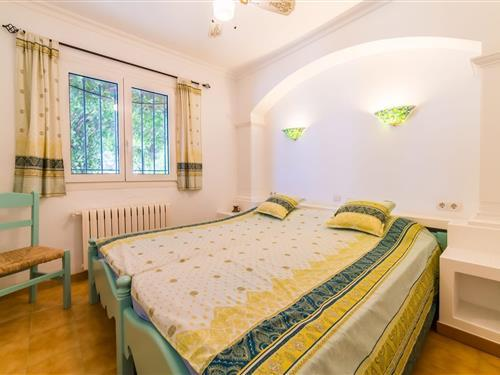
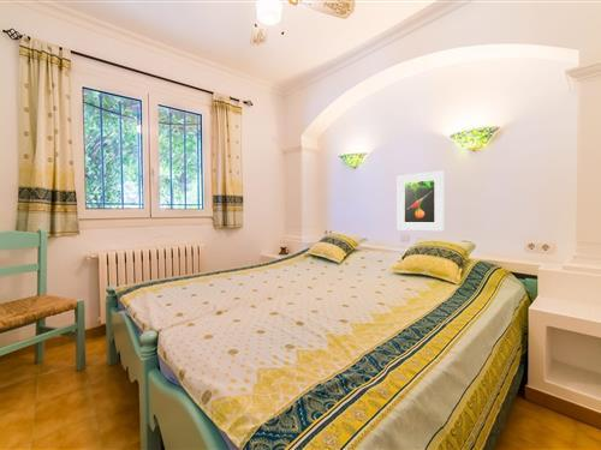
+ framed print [397,169,445,232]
